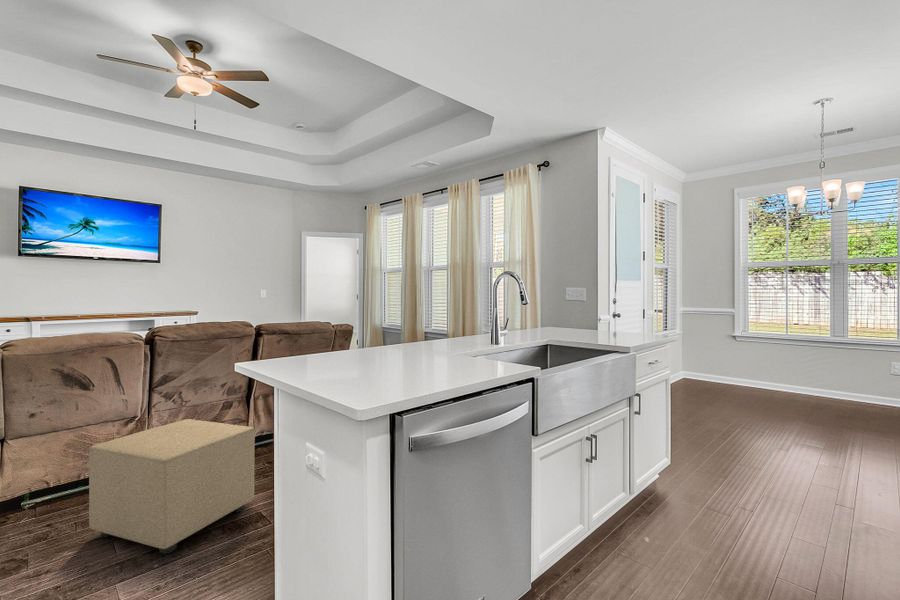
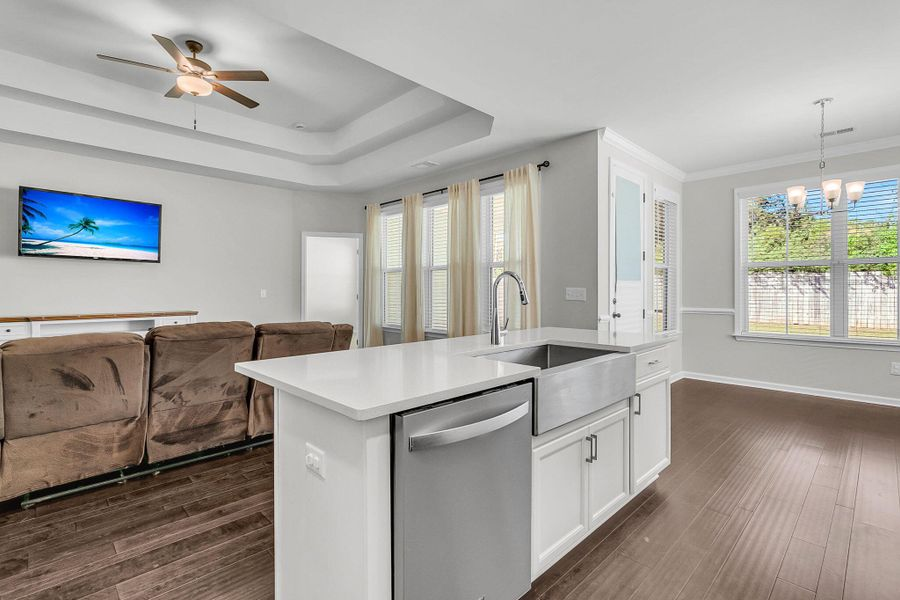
- ottoman [88,418,256,555]
